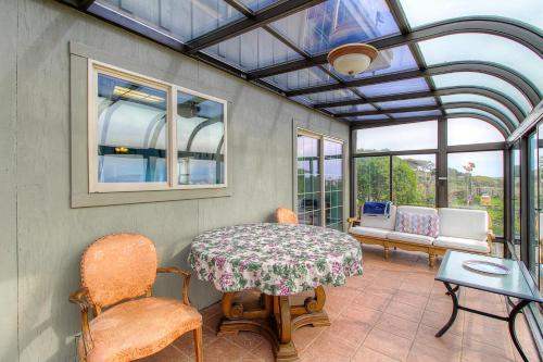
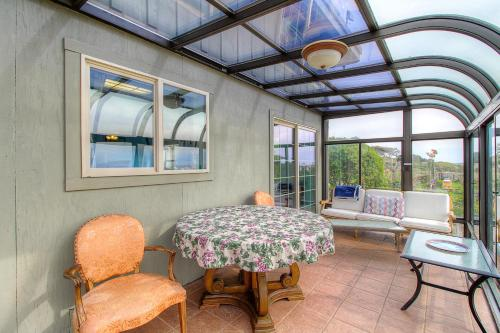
+ coffee table [325,217,411,253]
